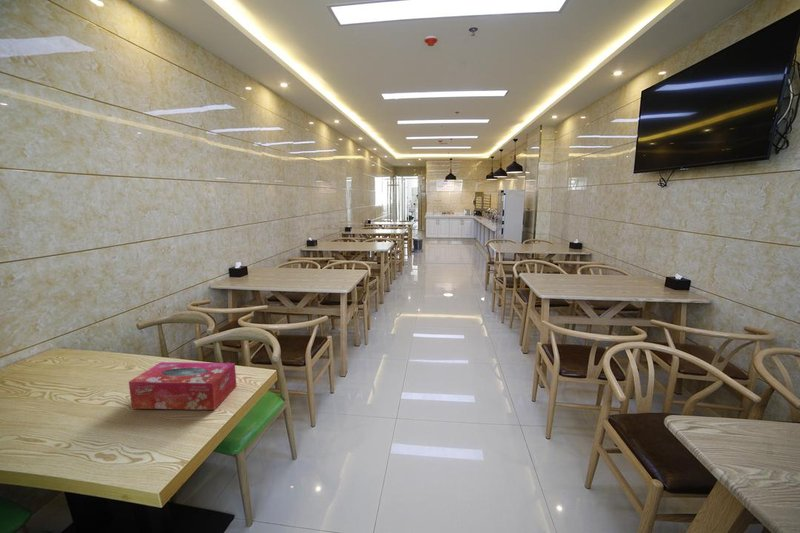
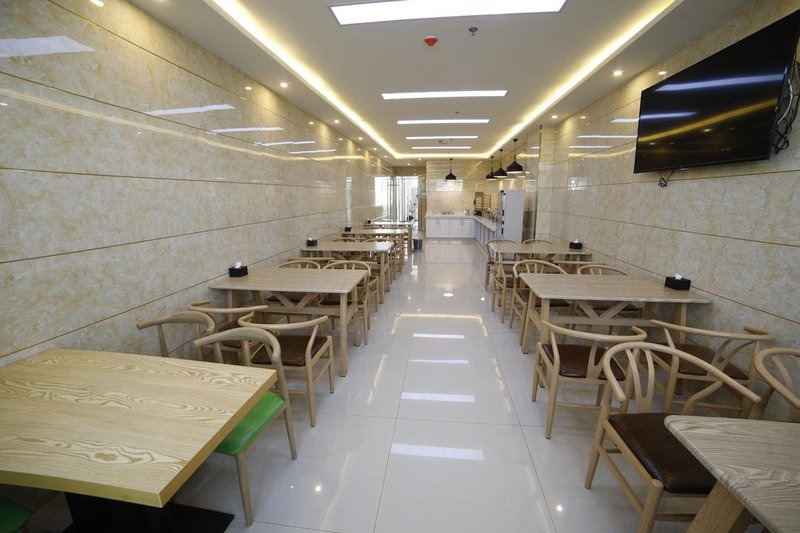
- tissue box [128,361,238,411]
